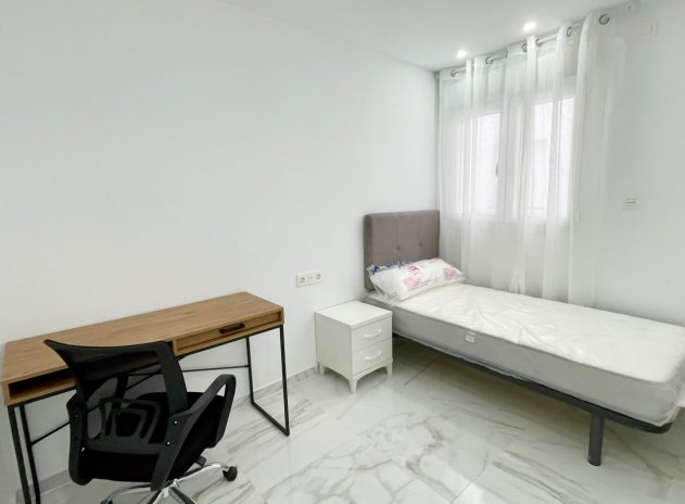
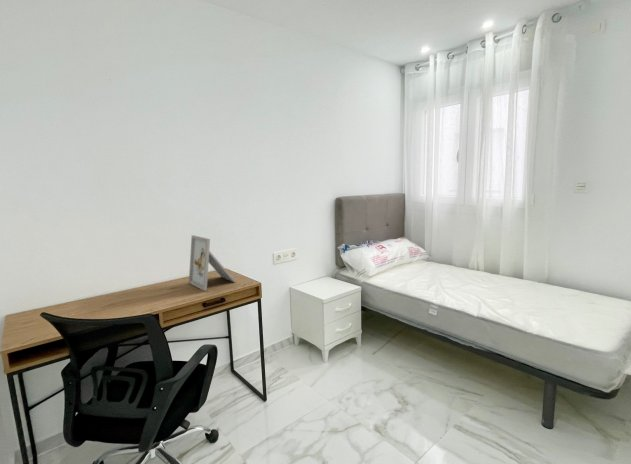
+ picture frame [188,234,237,292]
